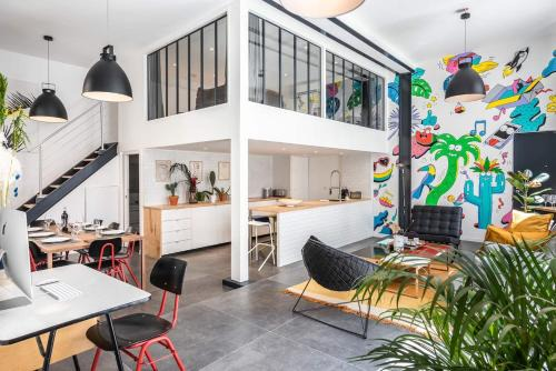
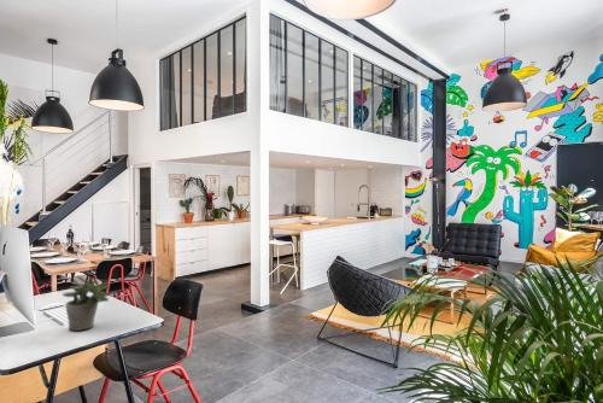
+ potted plant [62,275,112,332]
